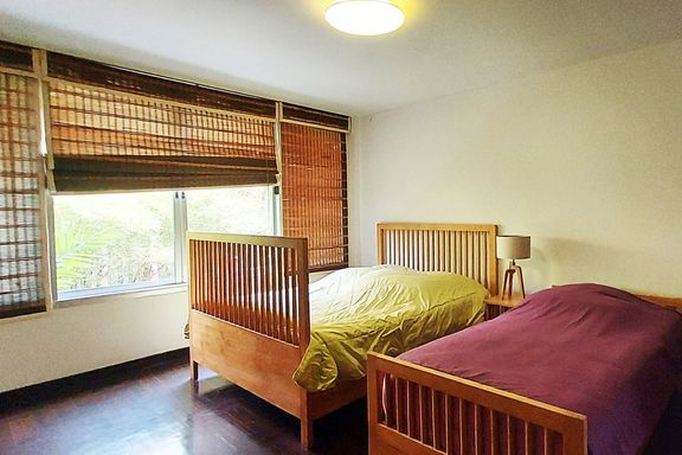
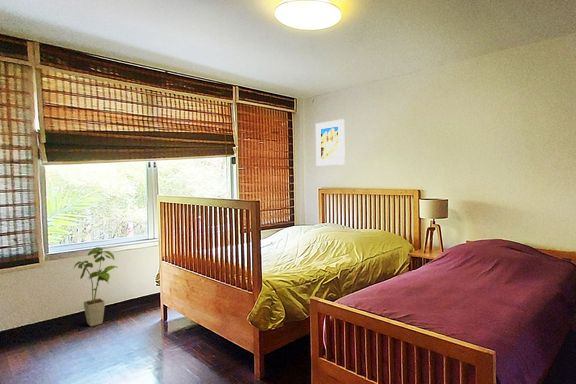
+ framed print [315,118,346,167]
+ house plant [73,246,118,327]
